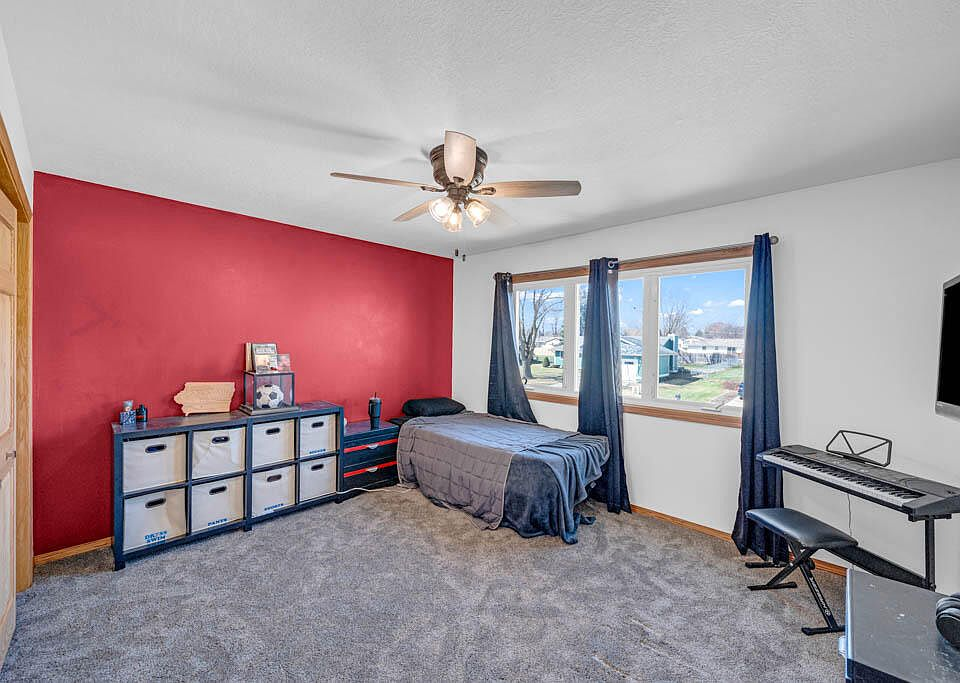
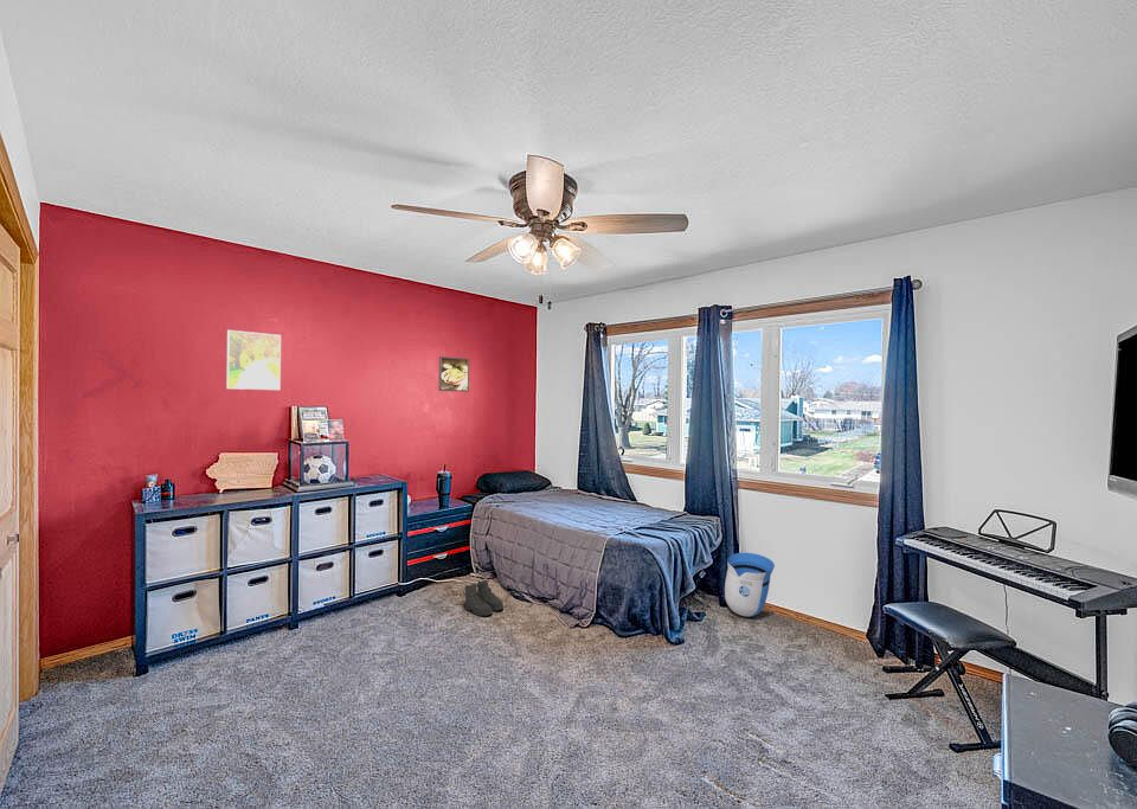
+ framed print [225,329,282,391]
+ sun visor [724,552,776,617]
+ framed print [438,355,470,393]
+ boots [463,578,505,617]
